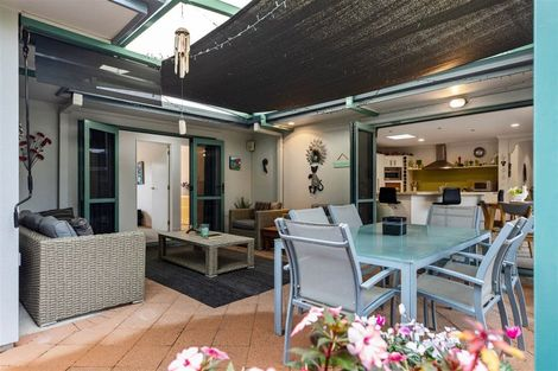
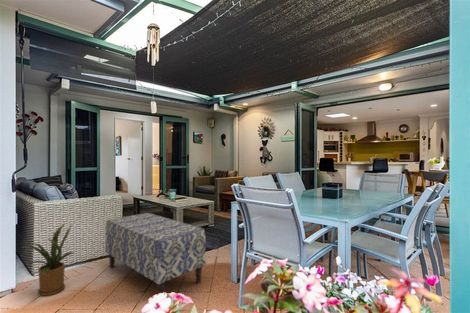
+ house plant [20,223,75,297]
+ bench [104,212,207,294]
